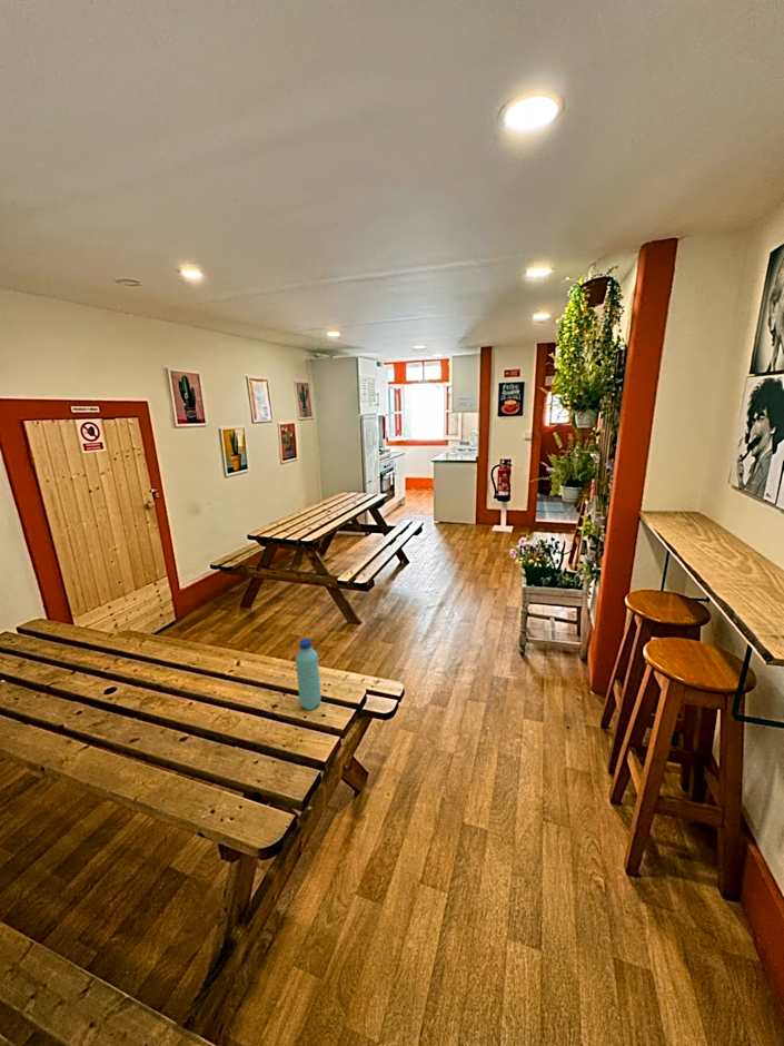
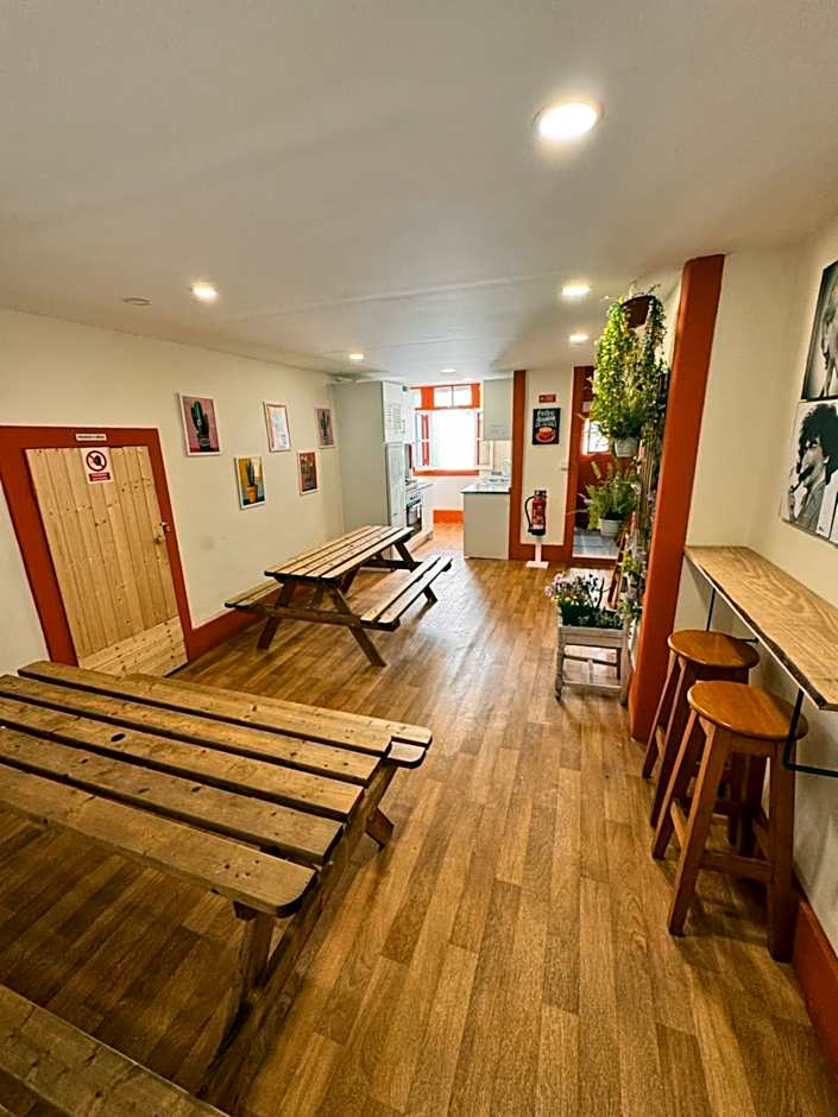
- water bottle [295,638,322,711]
